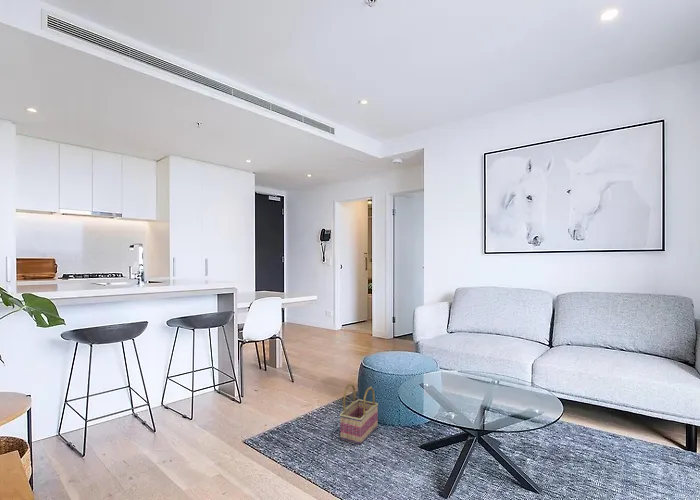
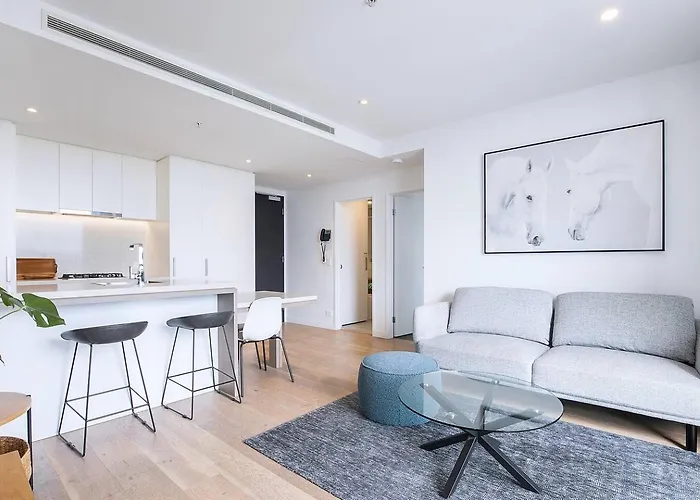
- basket [339,382,379,445]
